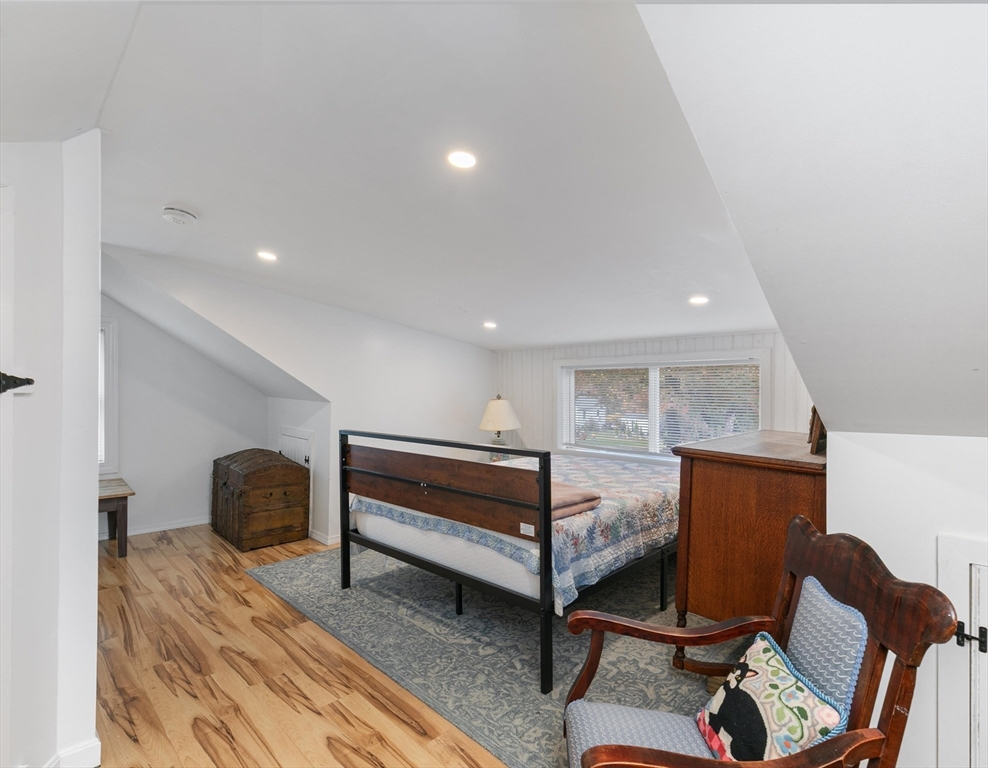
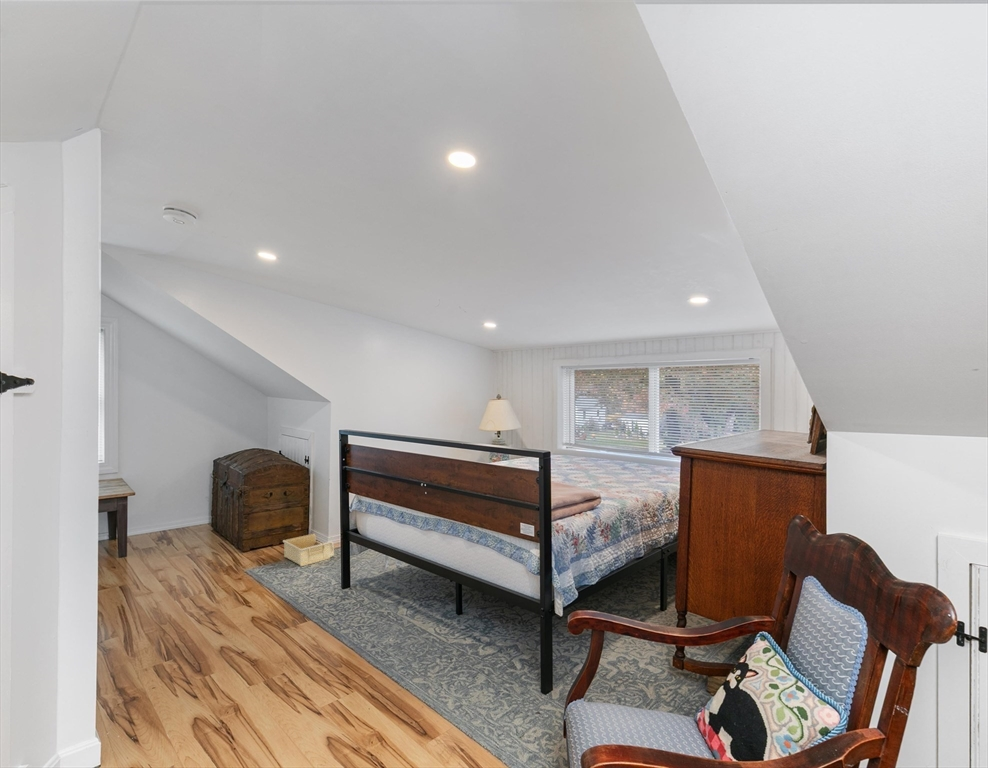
+ storage bin [282,533,335,567]
